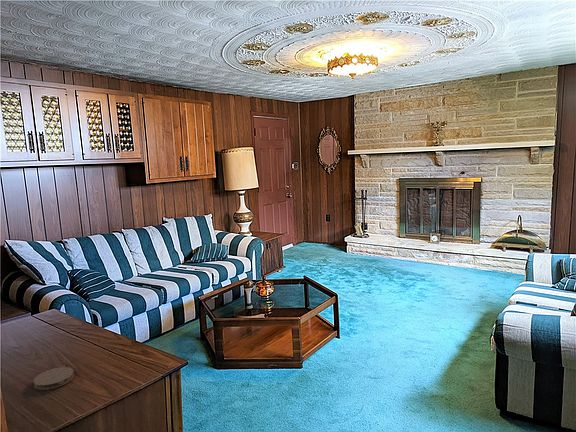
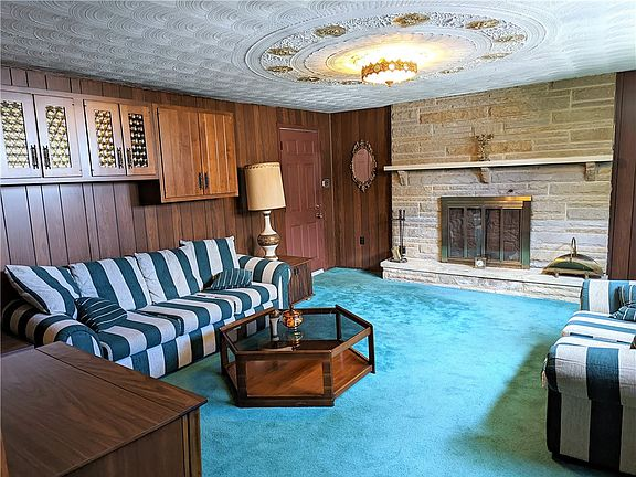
- coaster [32,366,75,391]
